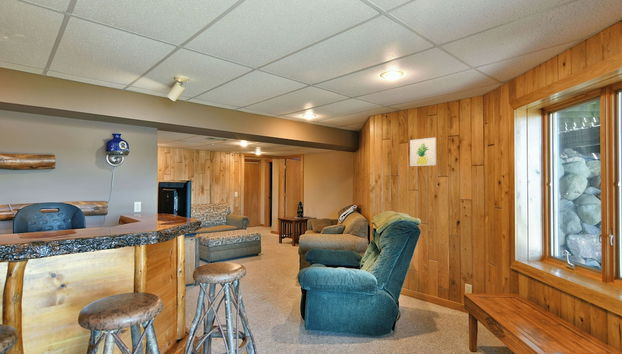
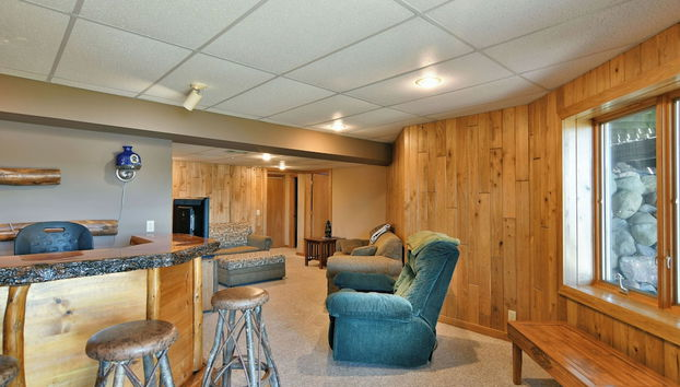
- wall art [409,136,437,167]
